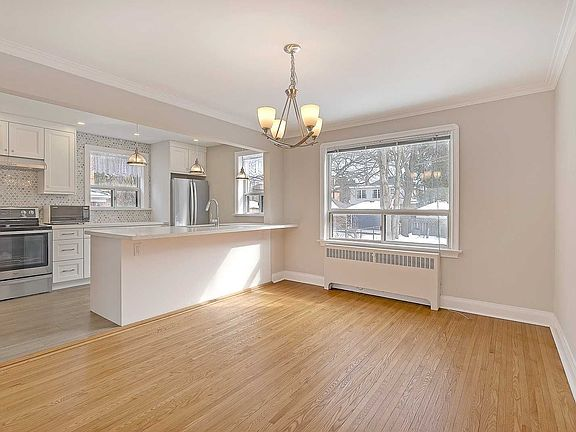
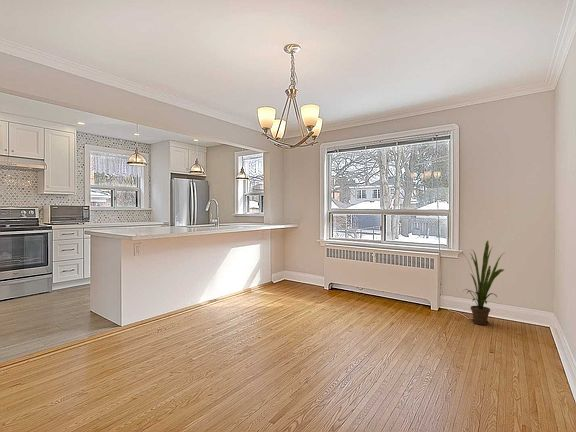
+ house plant [457,240,505,326]
